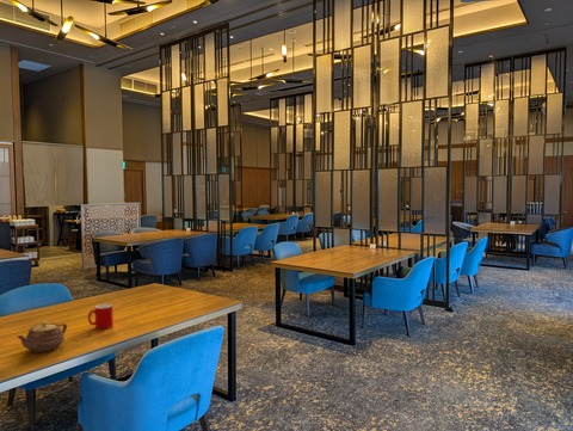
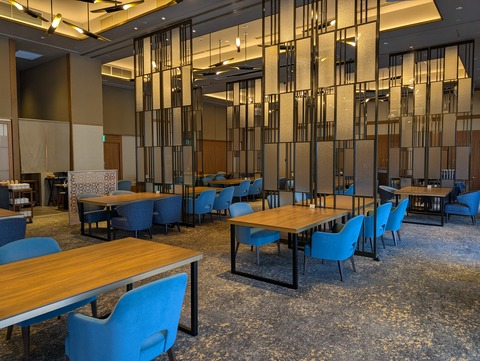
- cup [87,303,115,330]
- teapot [16,320,68,353]
